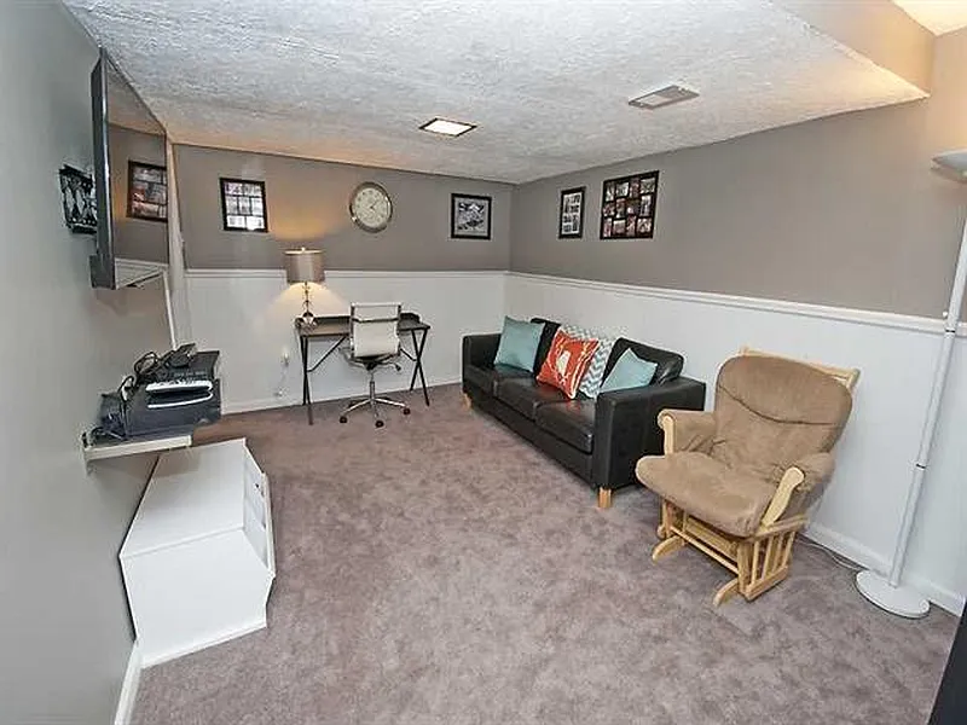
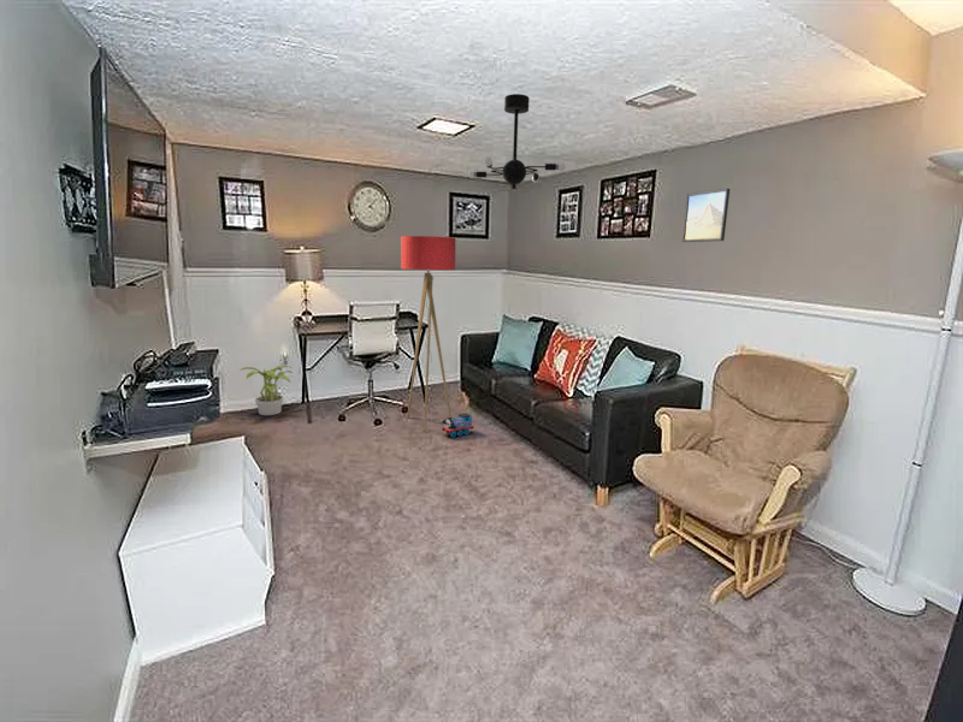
+ floor lamp [400,235,457,432]
+ ceiling light fixture [467,93,566,190]
+ toy train [441,413,475,438]
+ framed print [681,188,731,243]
+ potted plant [238,365,294,416]
